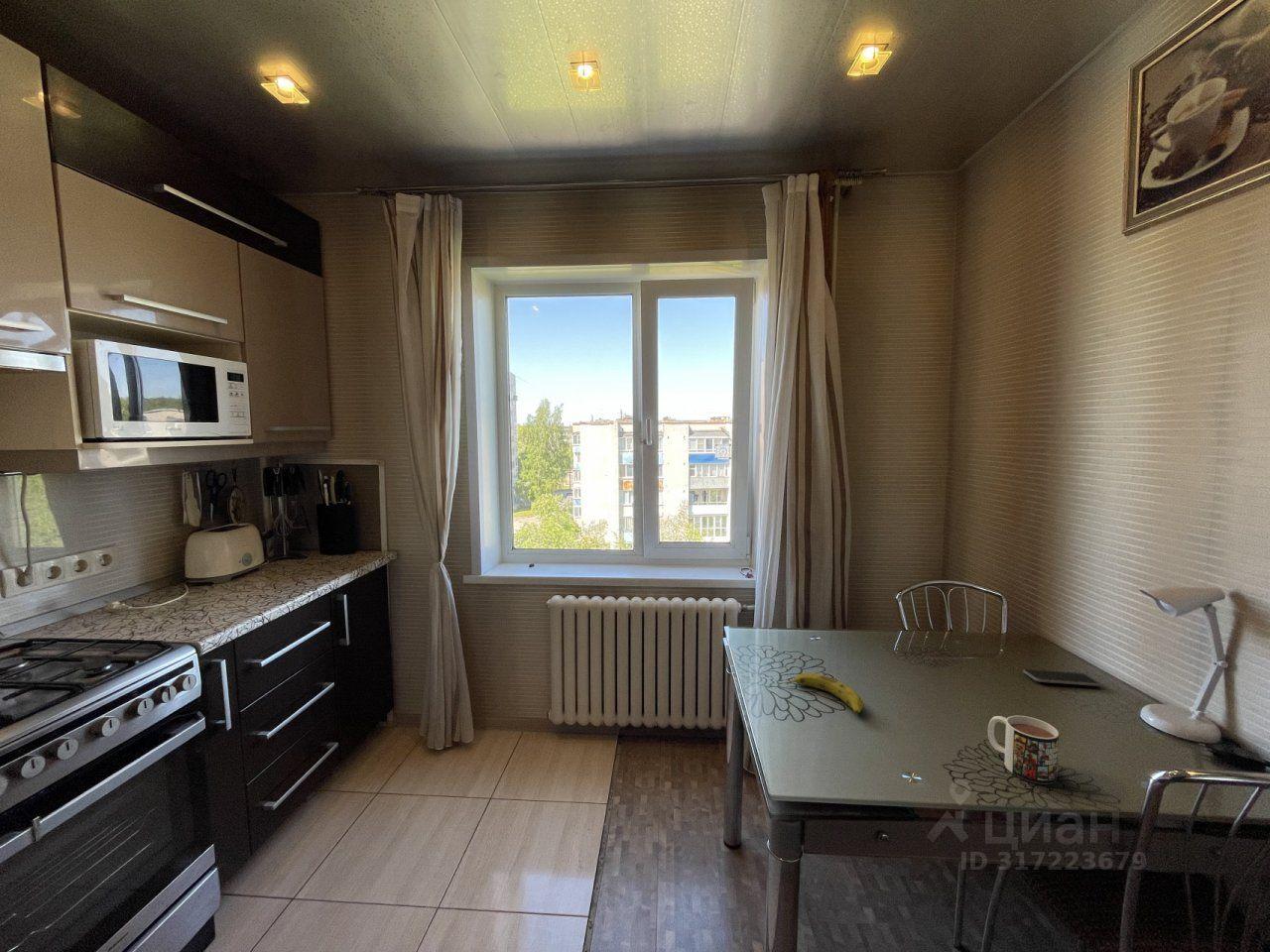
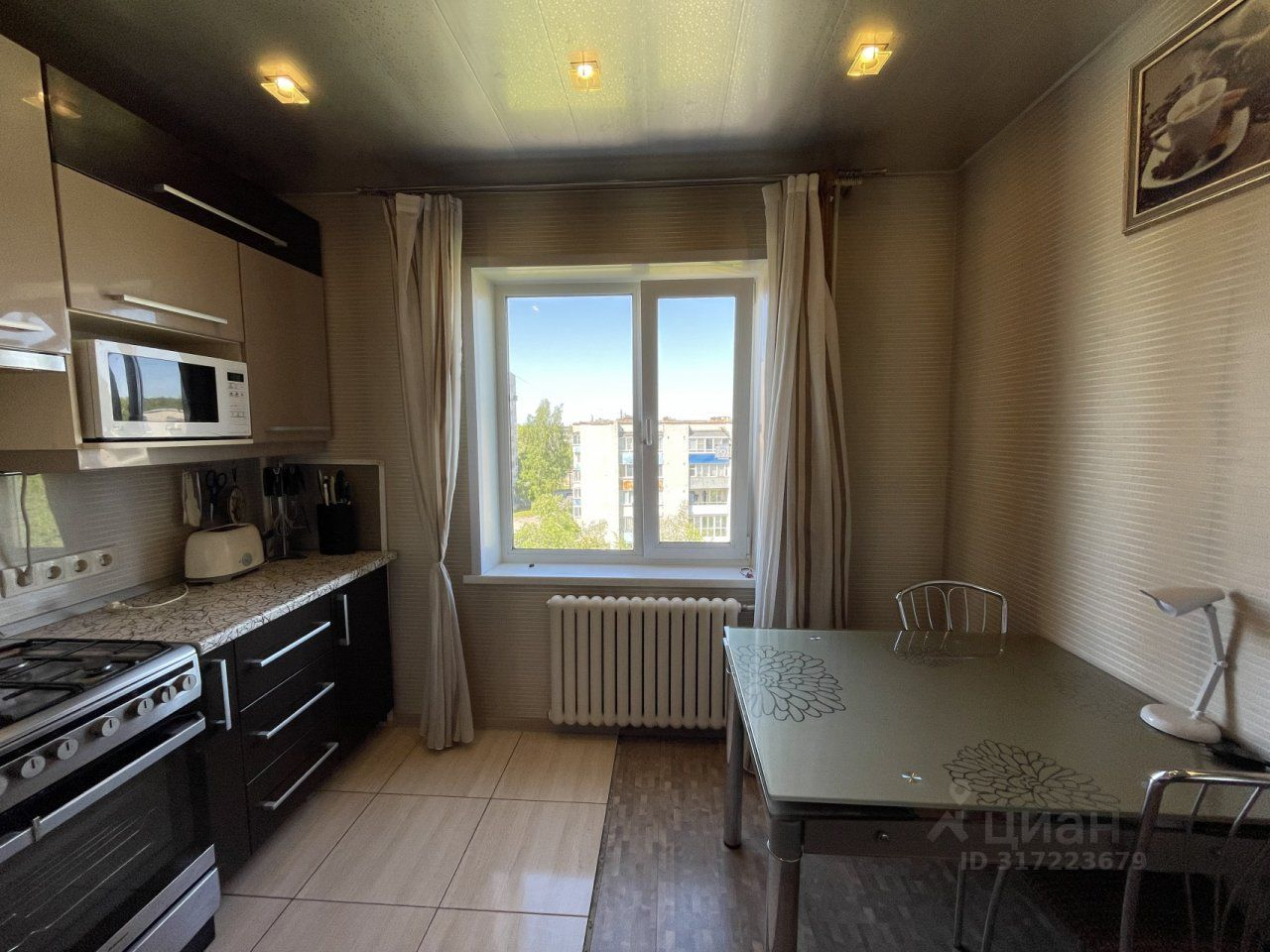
- mug [987,715,1060,785]
- fruit [786,672,865,714]
- smartphone [1022,668,1101,687]
